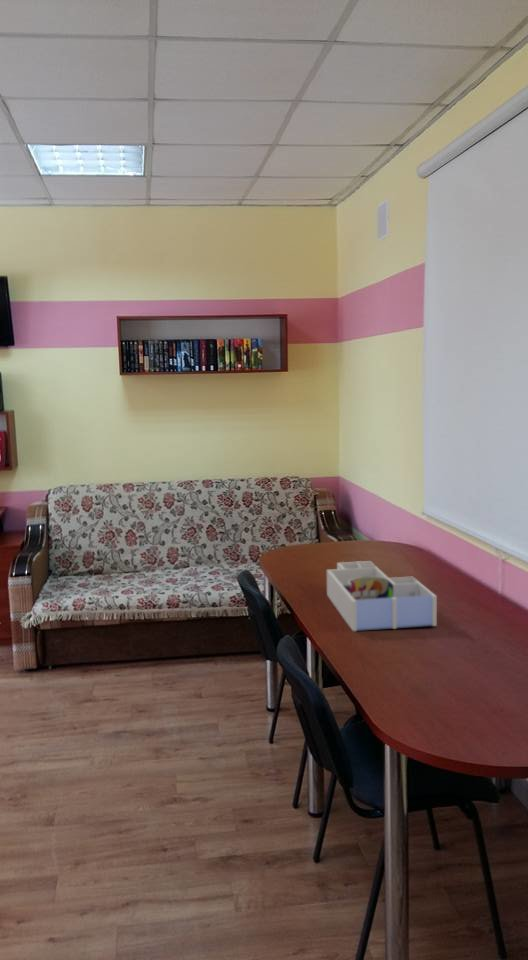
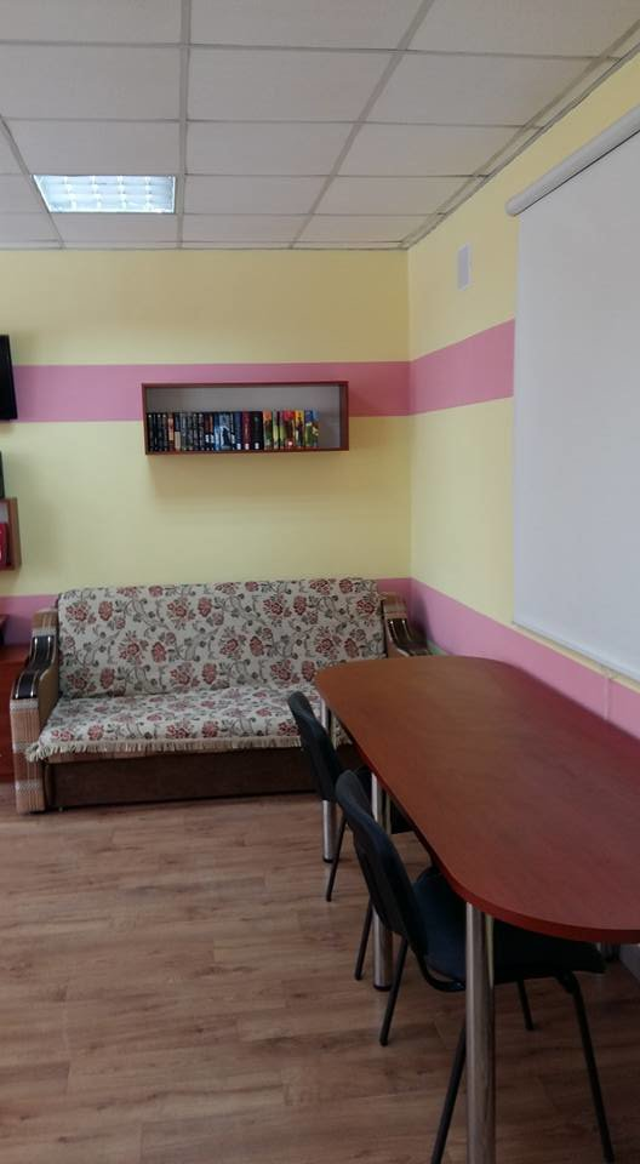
- desk organizer [326,560,438,632]
